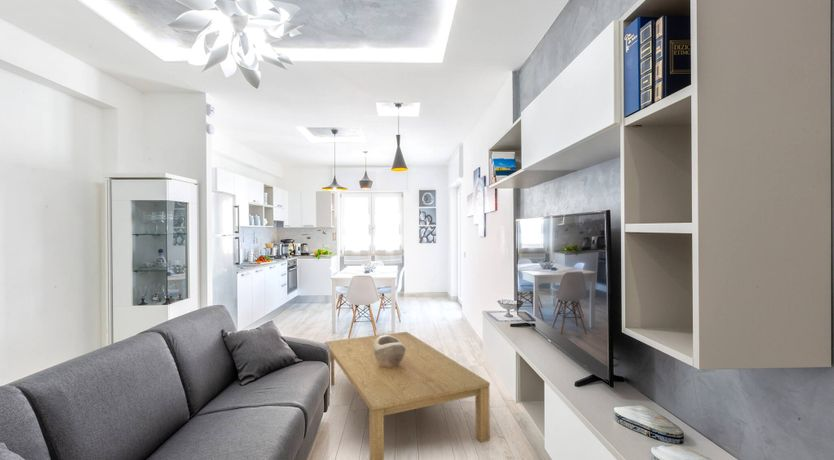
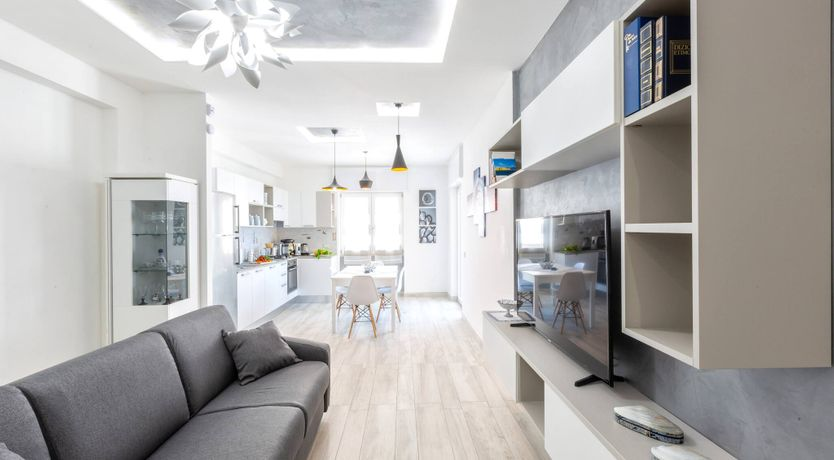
- coffee table [324,331,491,460]
- decorative bowl [373,334,406,367]
